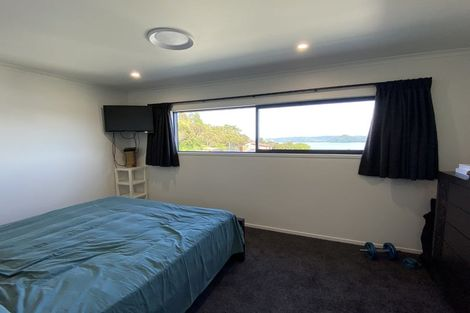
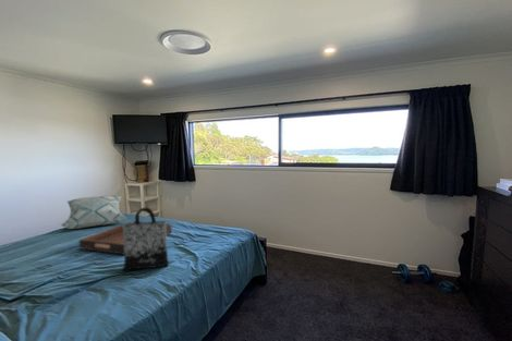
+ serving tray [78,220,173,256]
+ decorative pillow [60,195,127,230]
+ tote bag [122,207,170,271]
